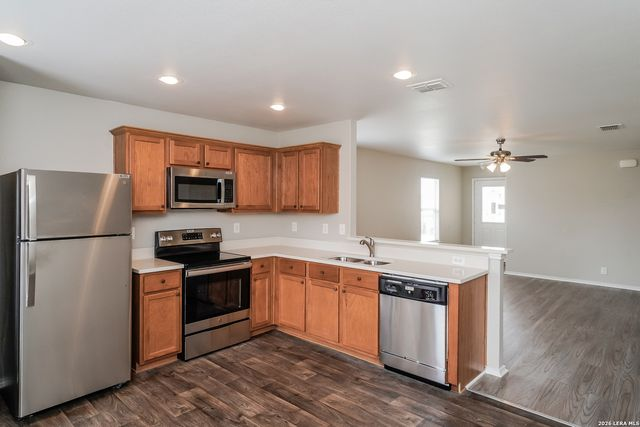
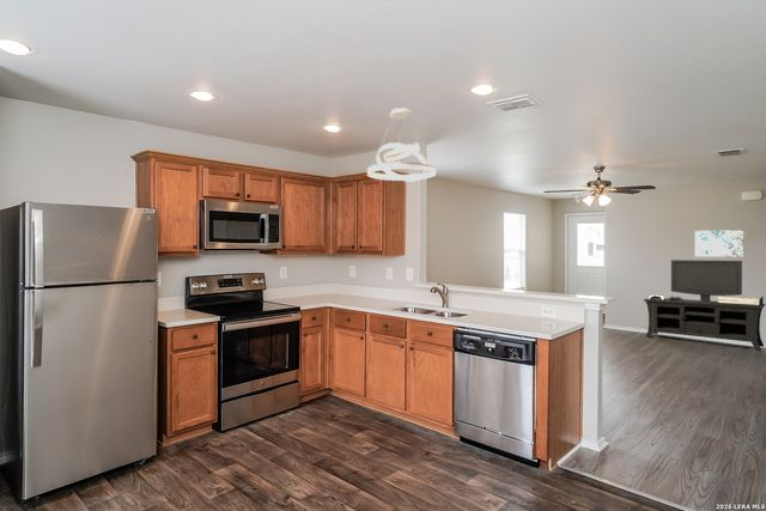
+ wall art [694,229,744,257]
+ media console [642,258,766,352]
+ pendant light [366,107,437,183]
